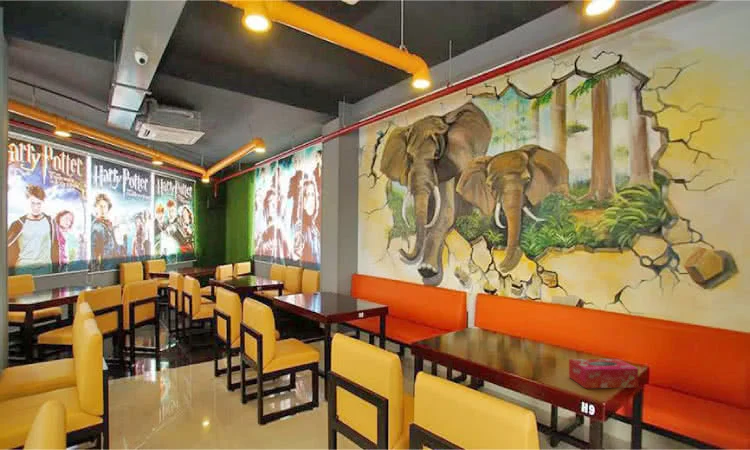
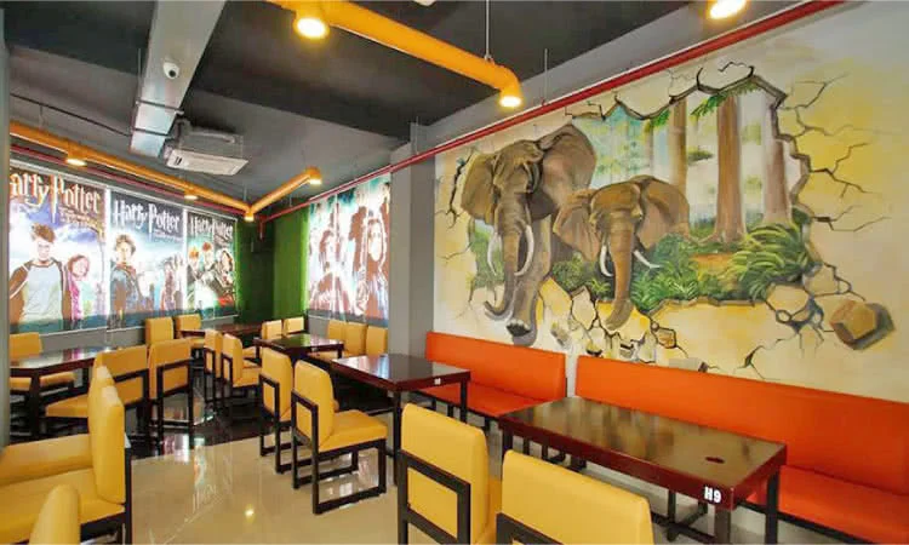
- tissue box [568,357,639,390]
